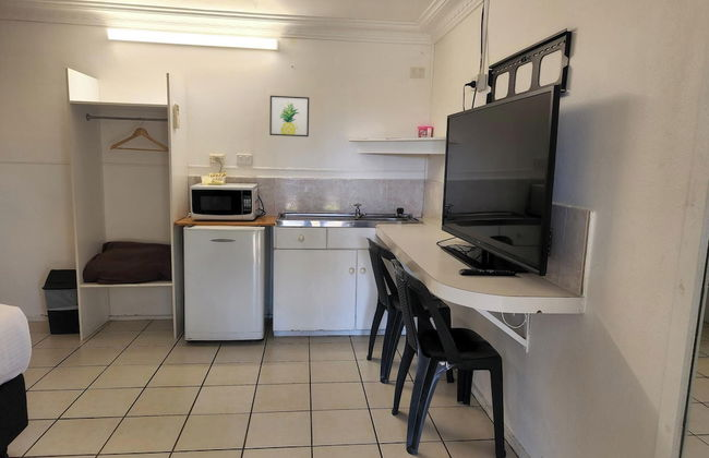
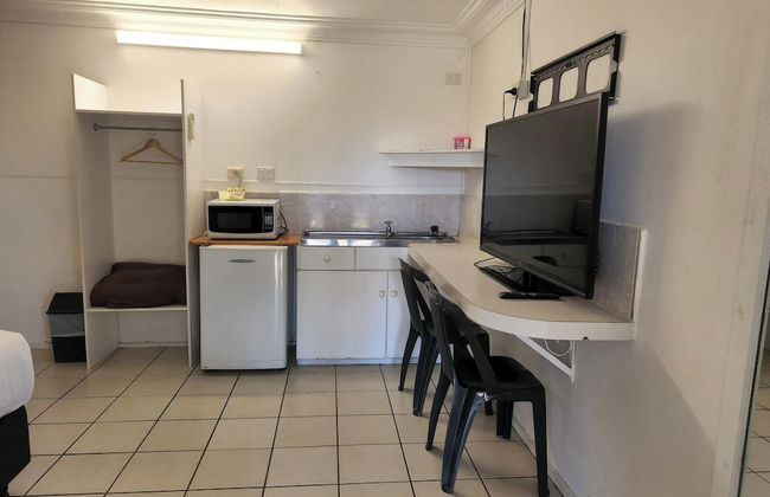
- wall art [268,95,310,137]
